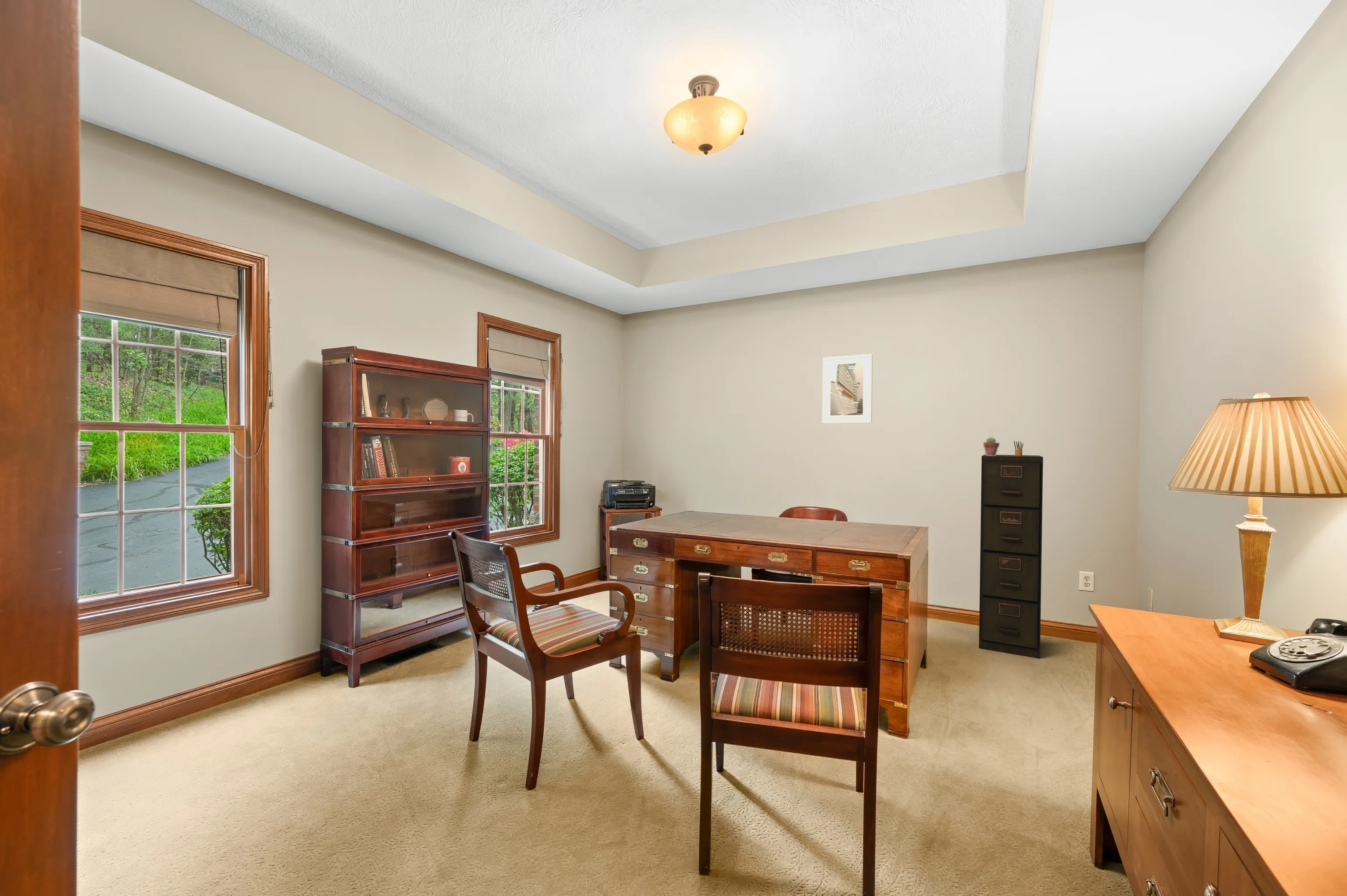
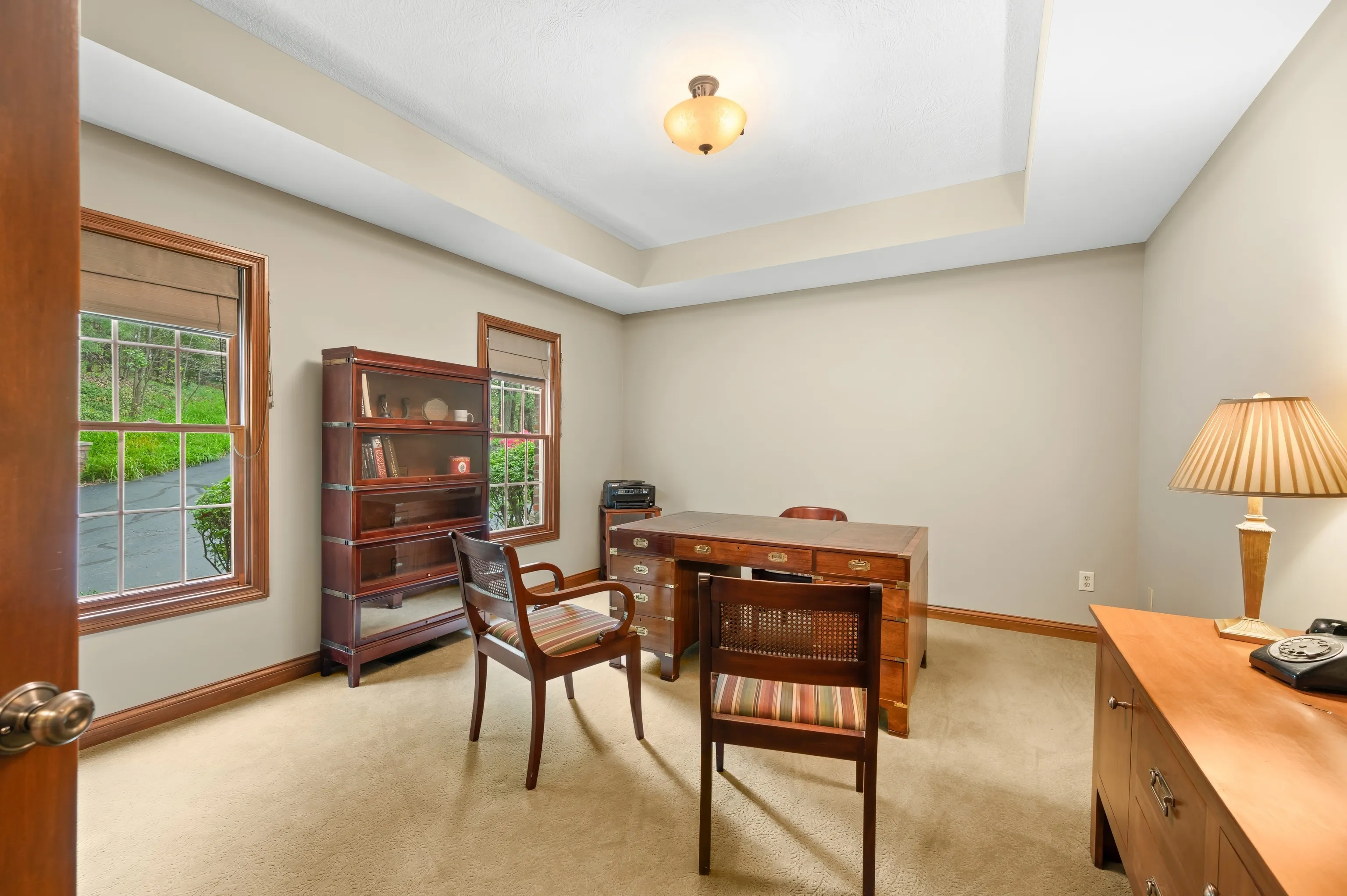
- filing cabinet [979,454,1044,659]
- pencil box [1013,440,1024,456]
- potted succulent [983,437,1000,456]
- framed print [822,353,873,424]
